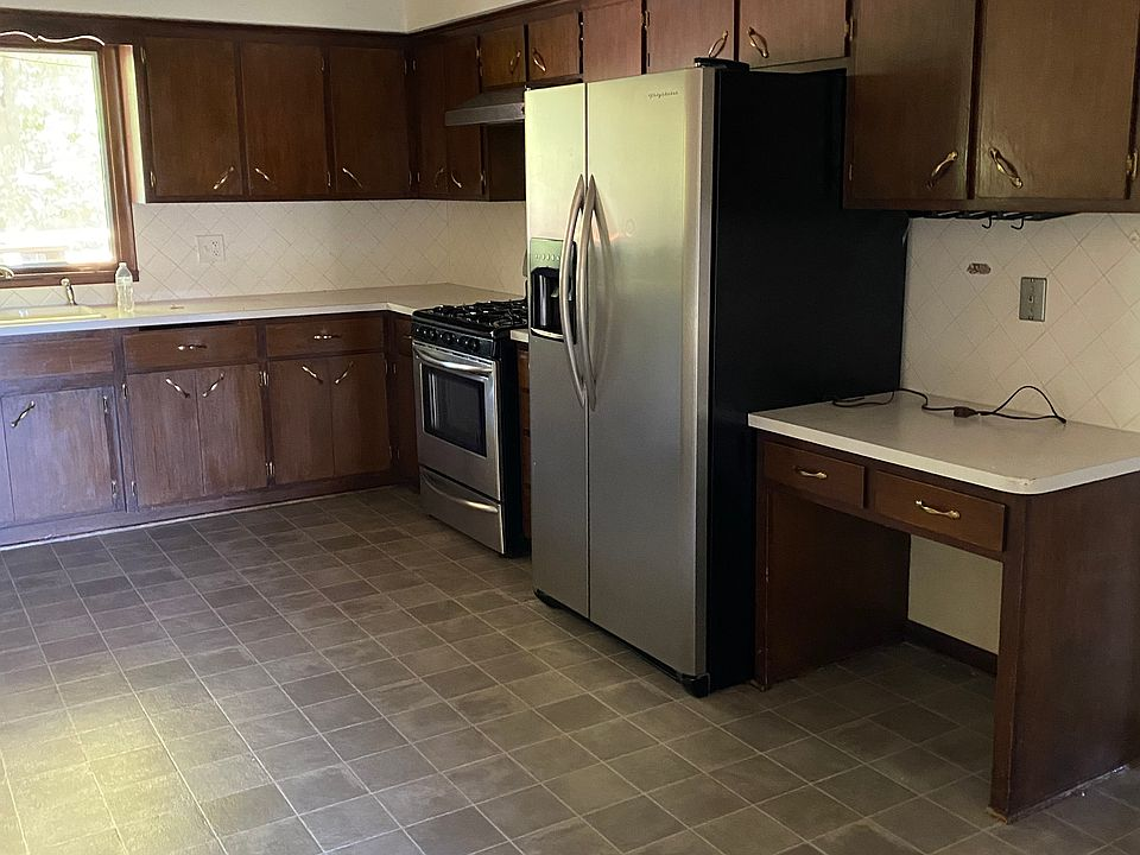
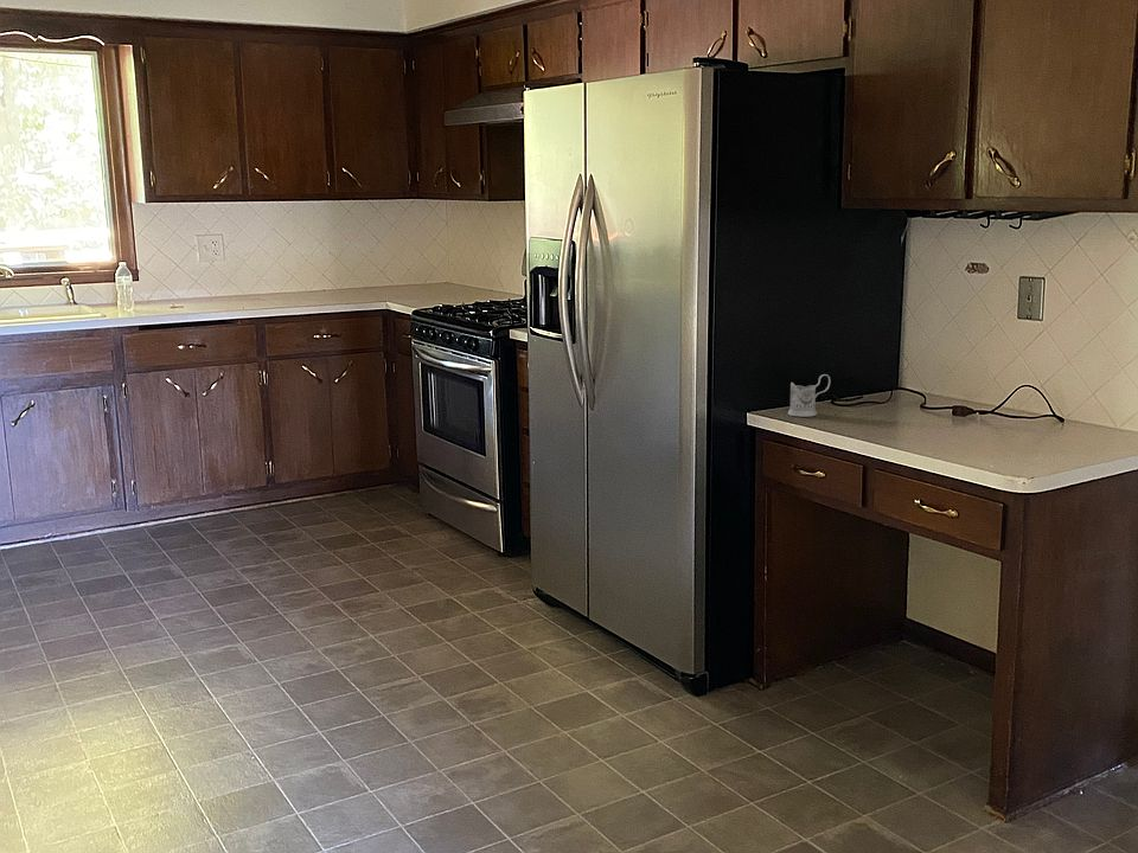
+ tea glass holder [787,373,831,418]
